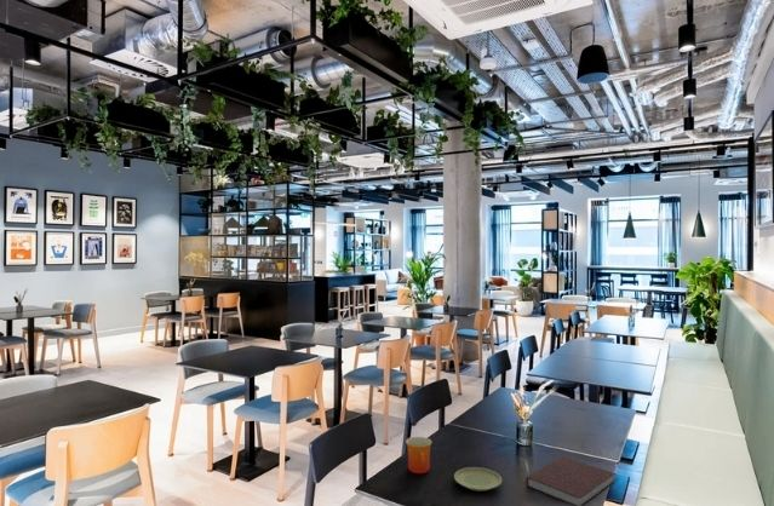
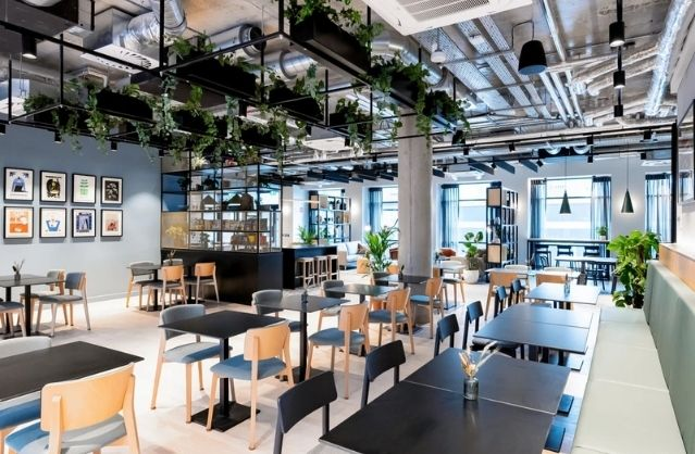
- notebook [524,455,617,506]
- mug [405,436,432,475]
- plate [453,466,503,491]
